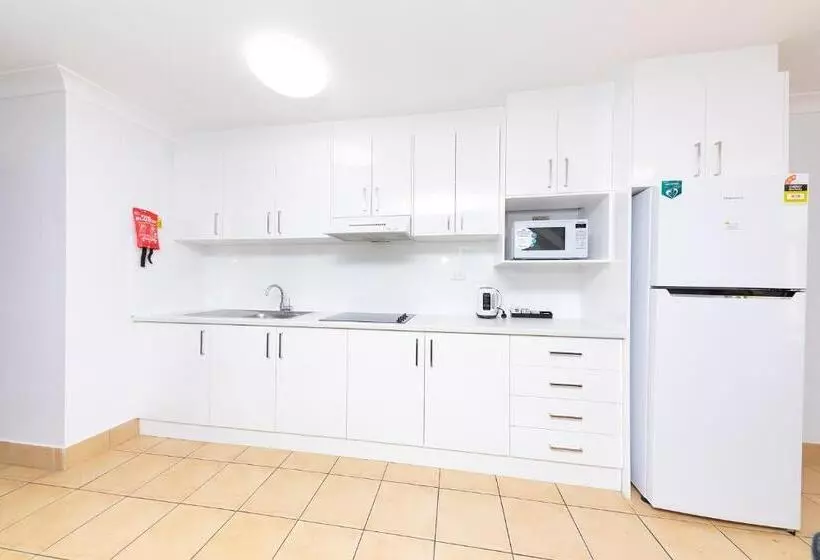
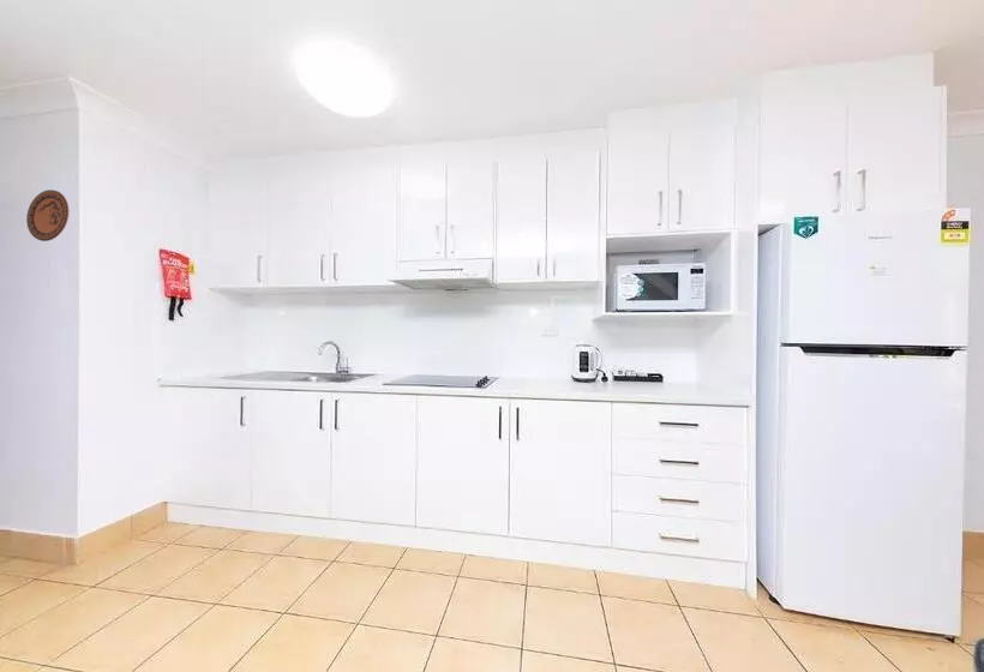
+ decorative plate [25,188,70,242]
